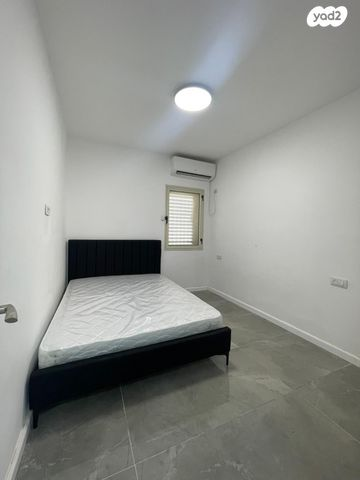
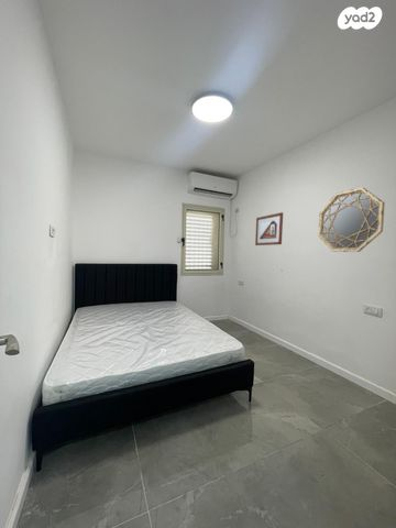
+ home mirror [317,186,386,253]
+ picture frame [254,211,284,246]
